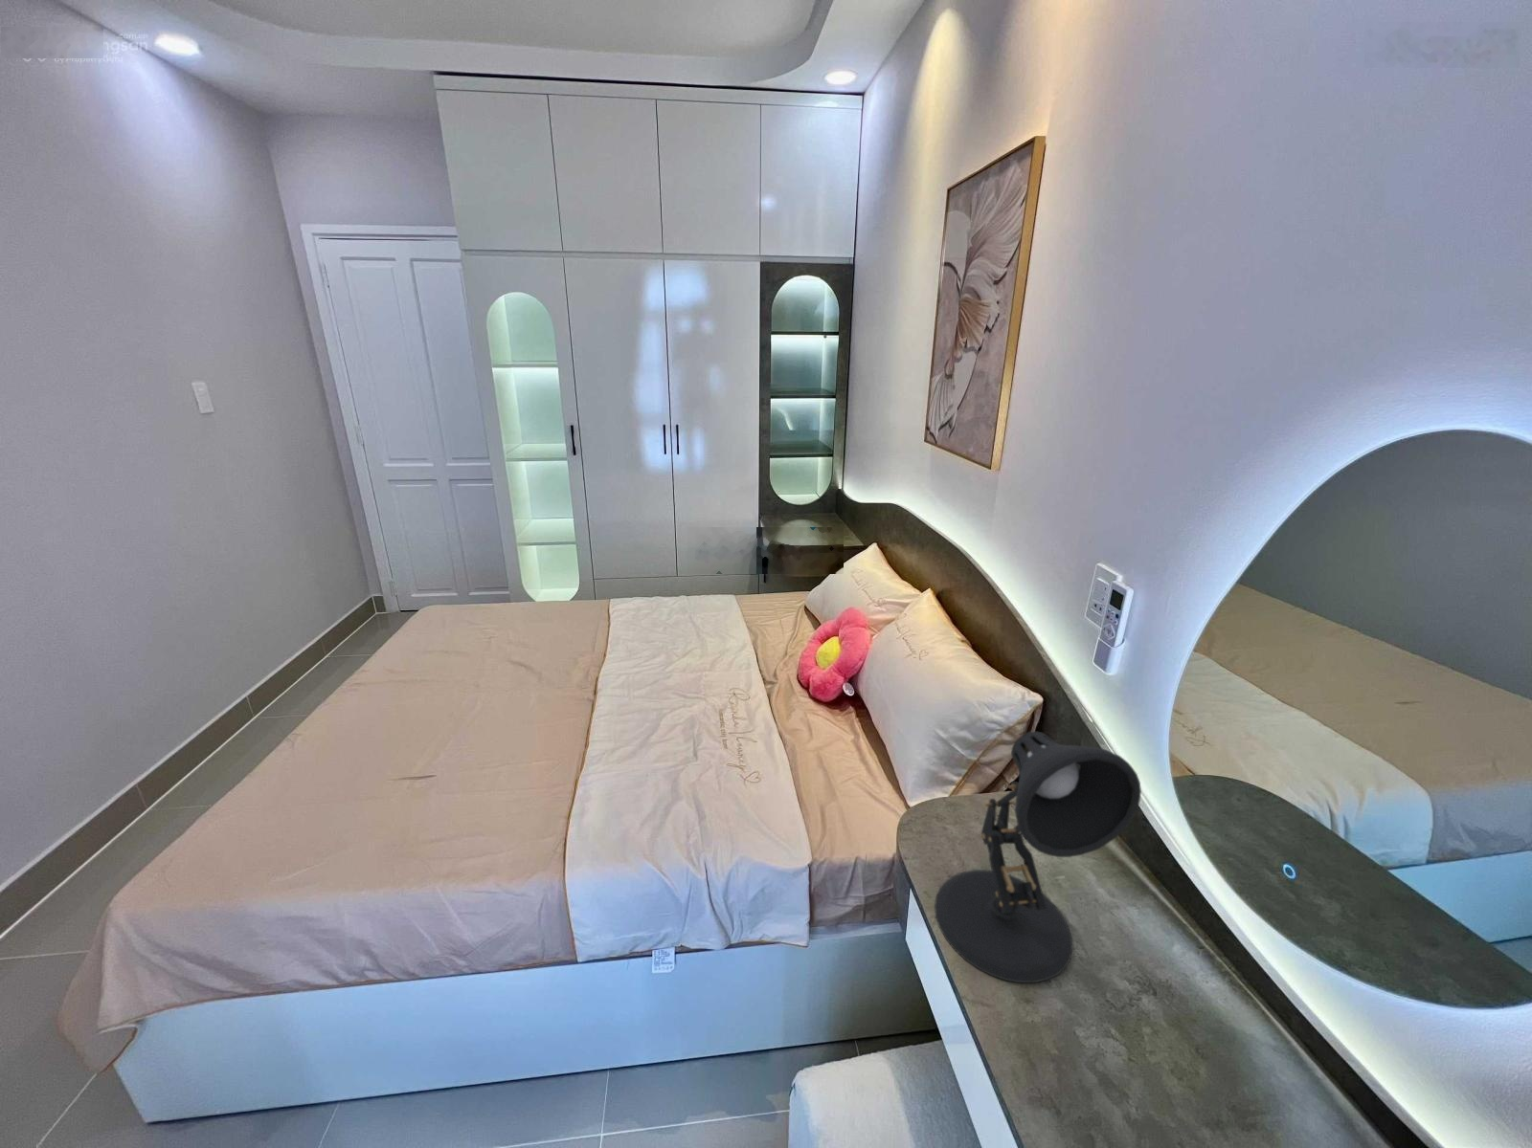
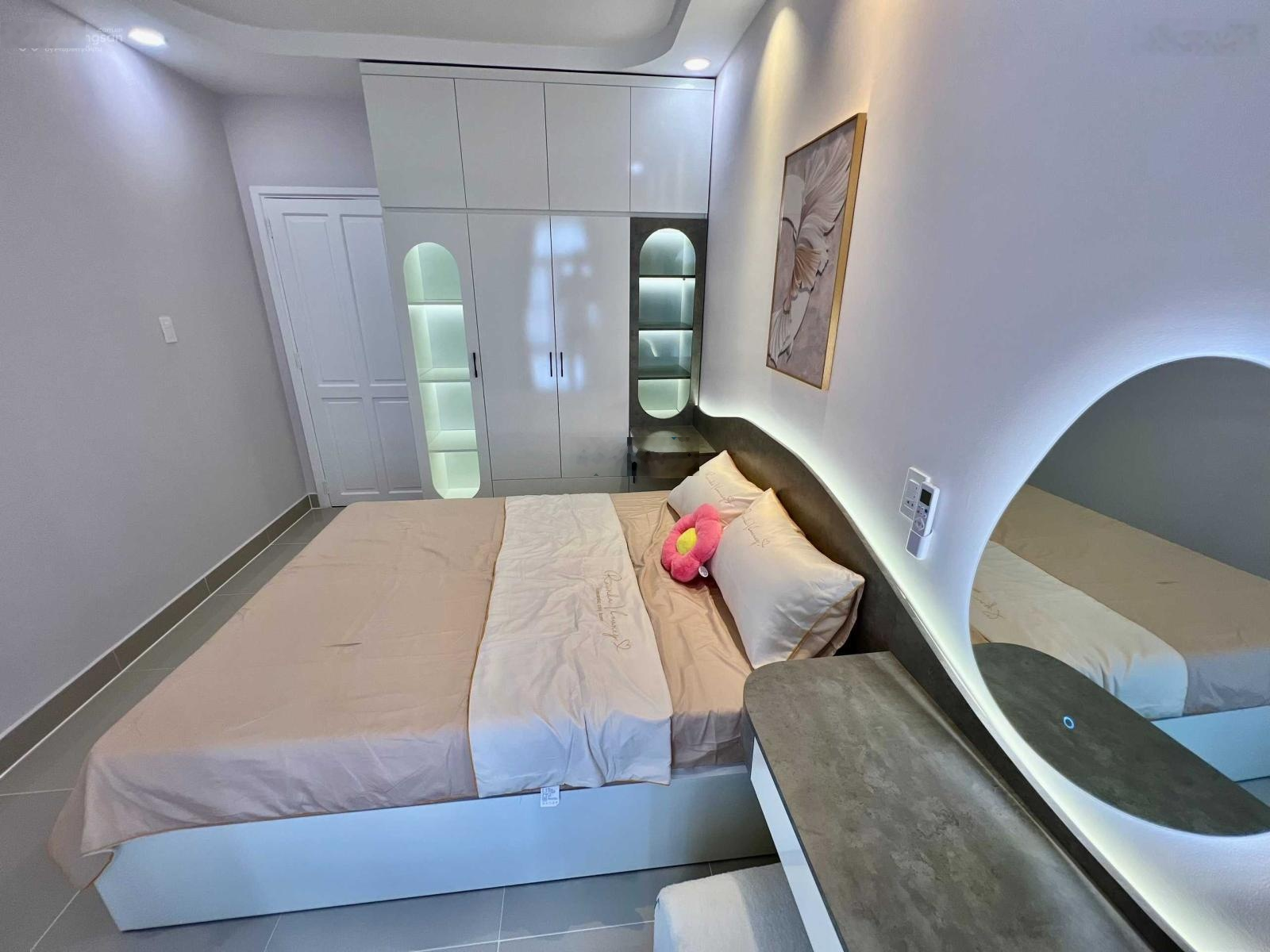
- desk lamp [934,731,1142,984]
